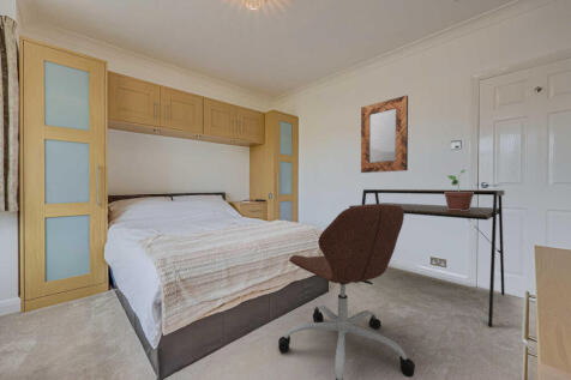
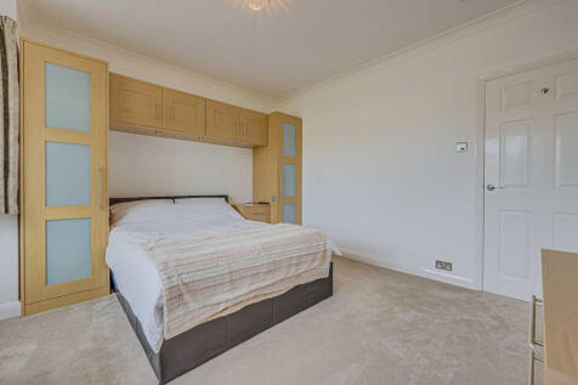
- office chair [277,204,416,380]
- desk [348,188,505,328]
- home mirror [360,95,409,174]
- potted plant [443,169,475,211]
